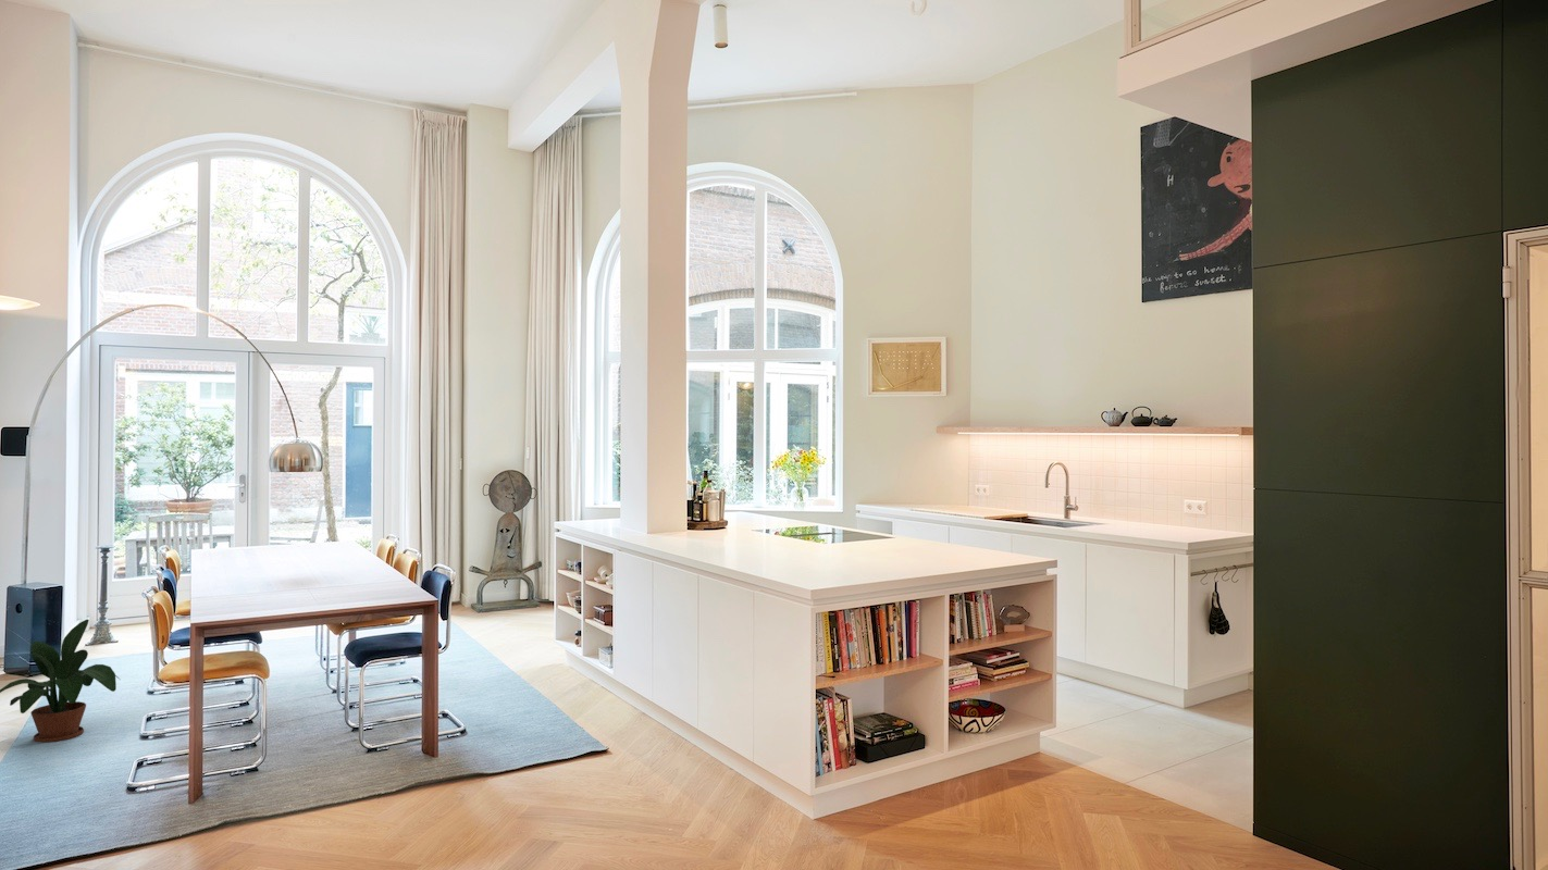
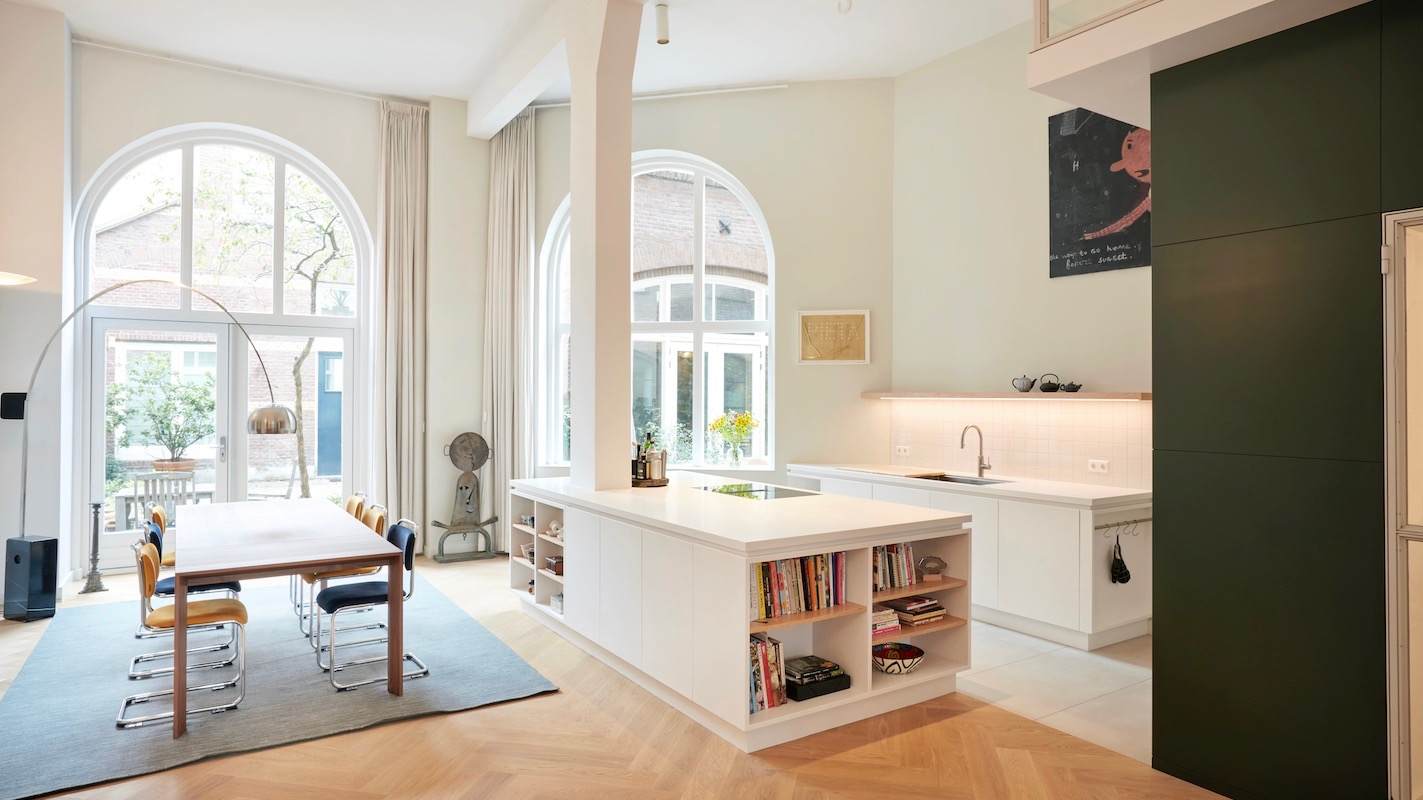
- potted plant [0,619,120,743]
